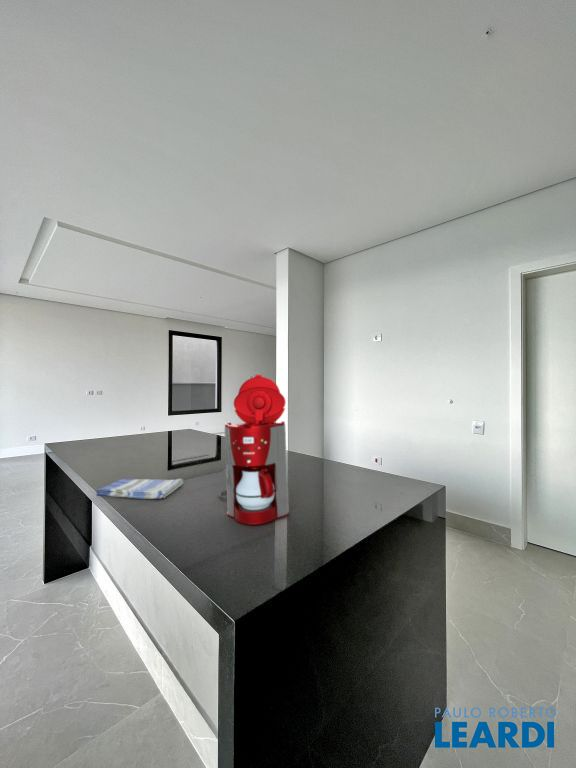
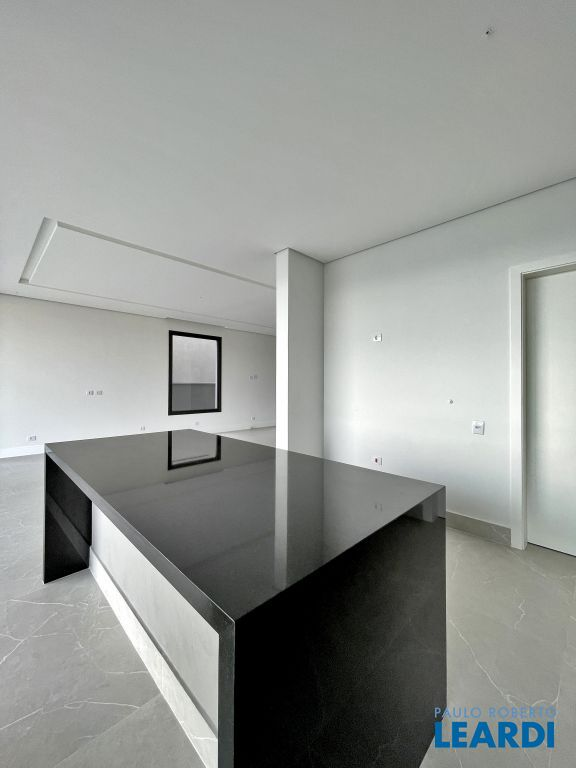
- dish towel [95,478,184,500]
- coffee maker [218,374,290,526]
